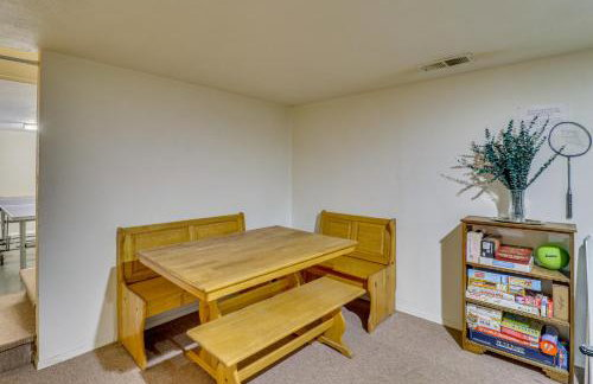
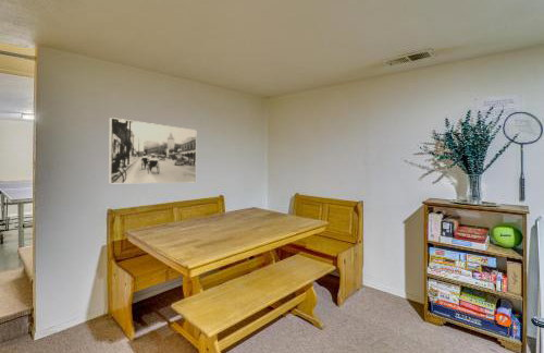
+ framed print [109,117,197,184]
